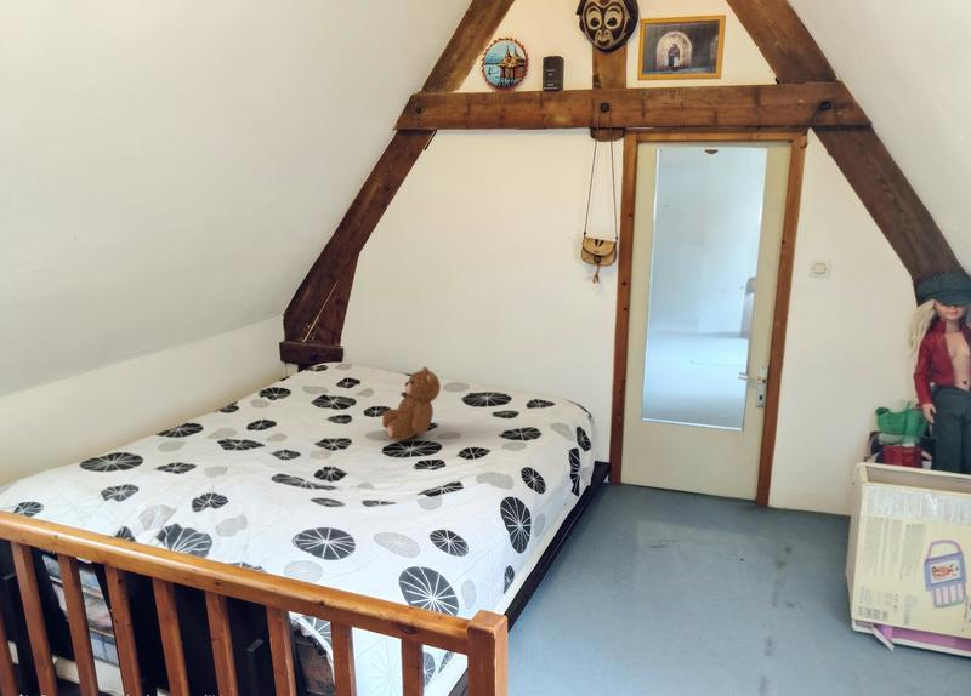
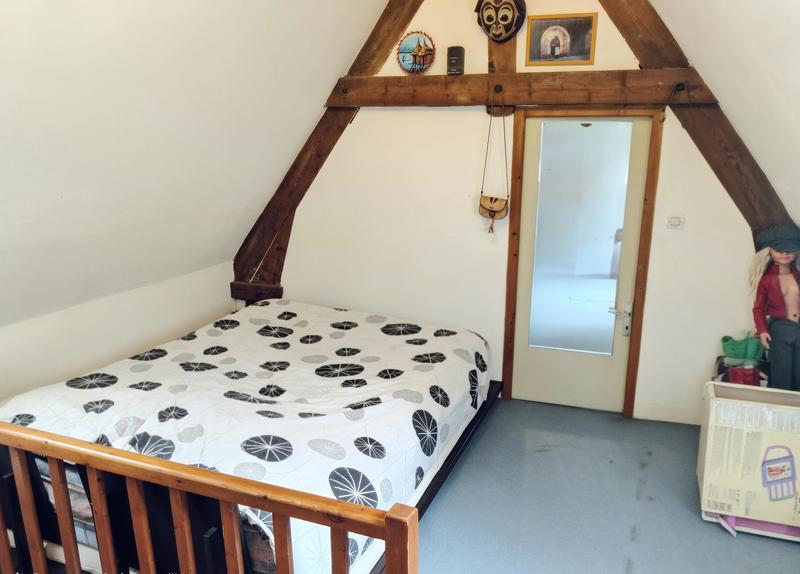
- teddy bear [381,366,442,441]
